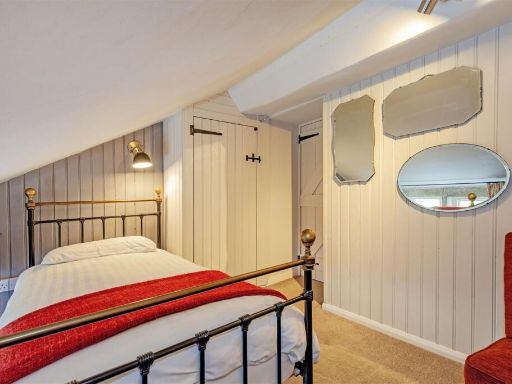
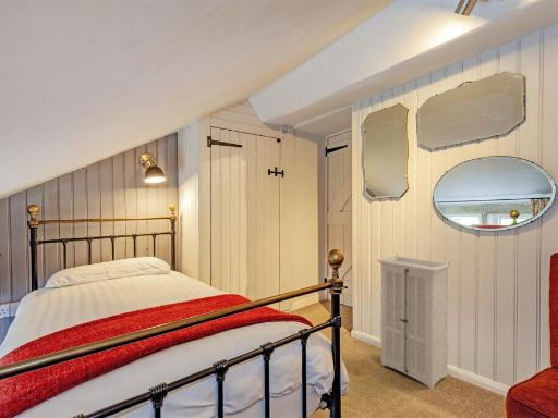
+ storage cabinet [376,254,452,390]
